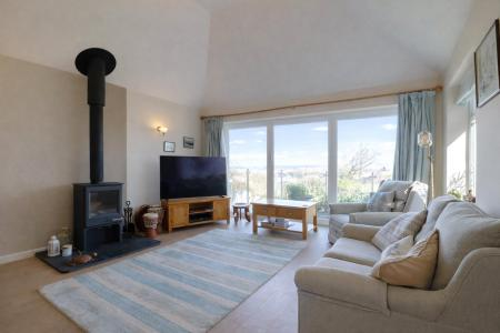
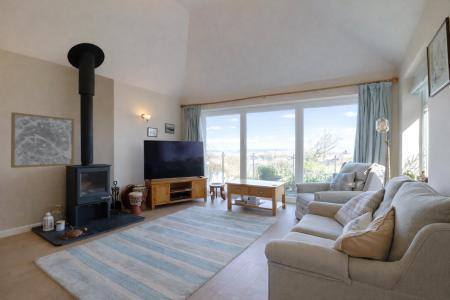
+ wall art [10,111,75,169]
